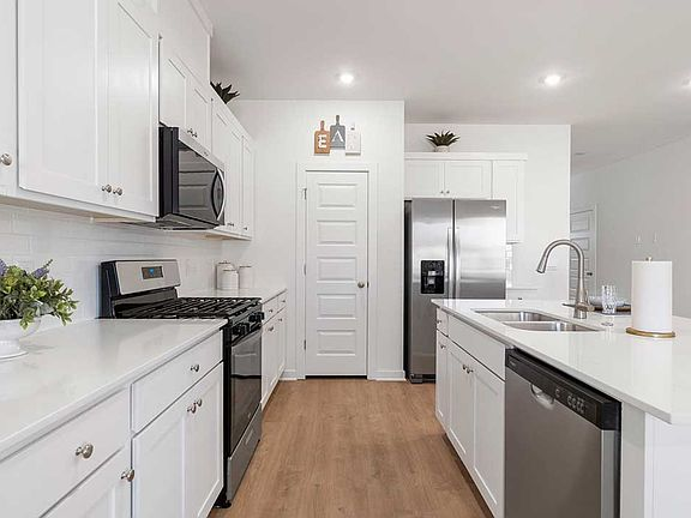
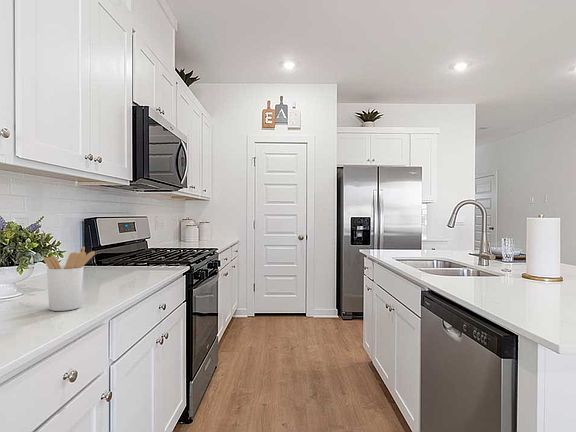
+ utensil holder [43,246,96,312]
